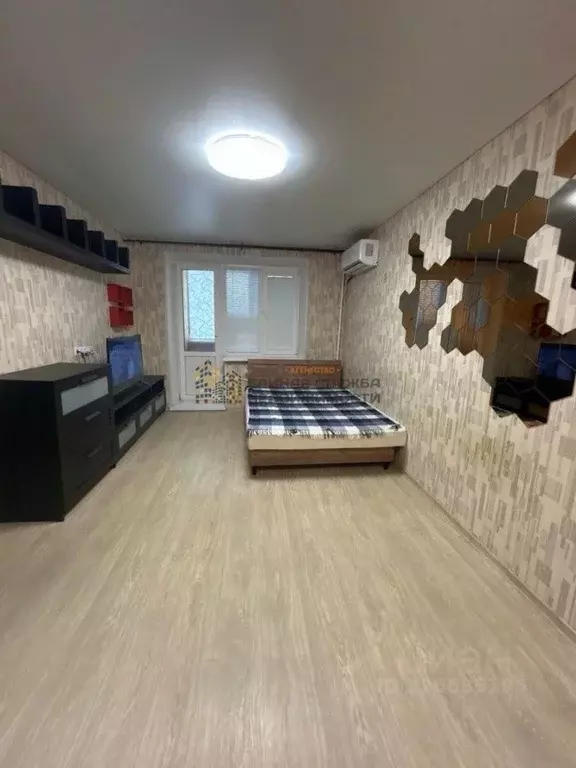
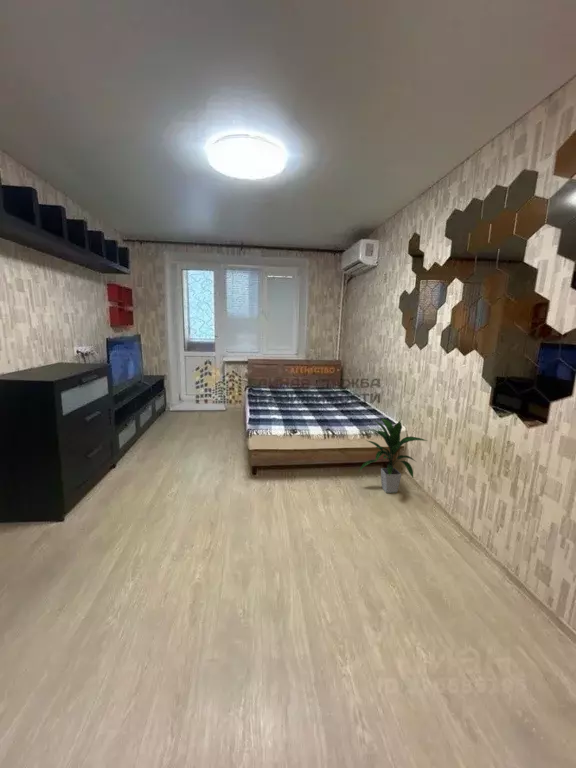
+ indoor plant [357,417,429,494]
